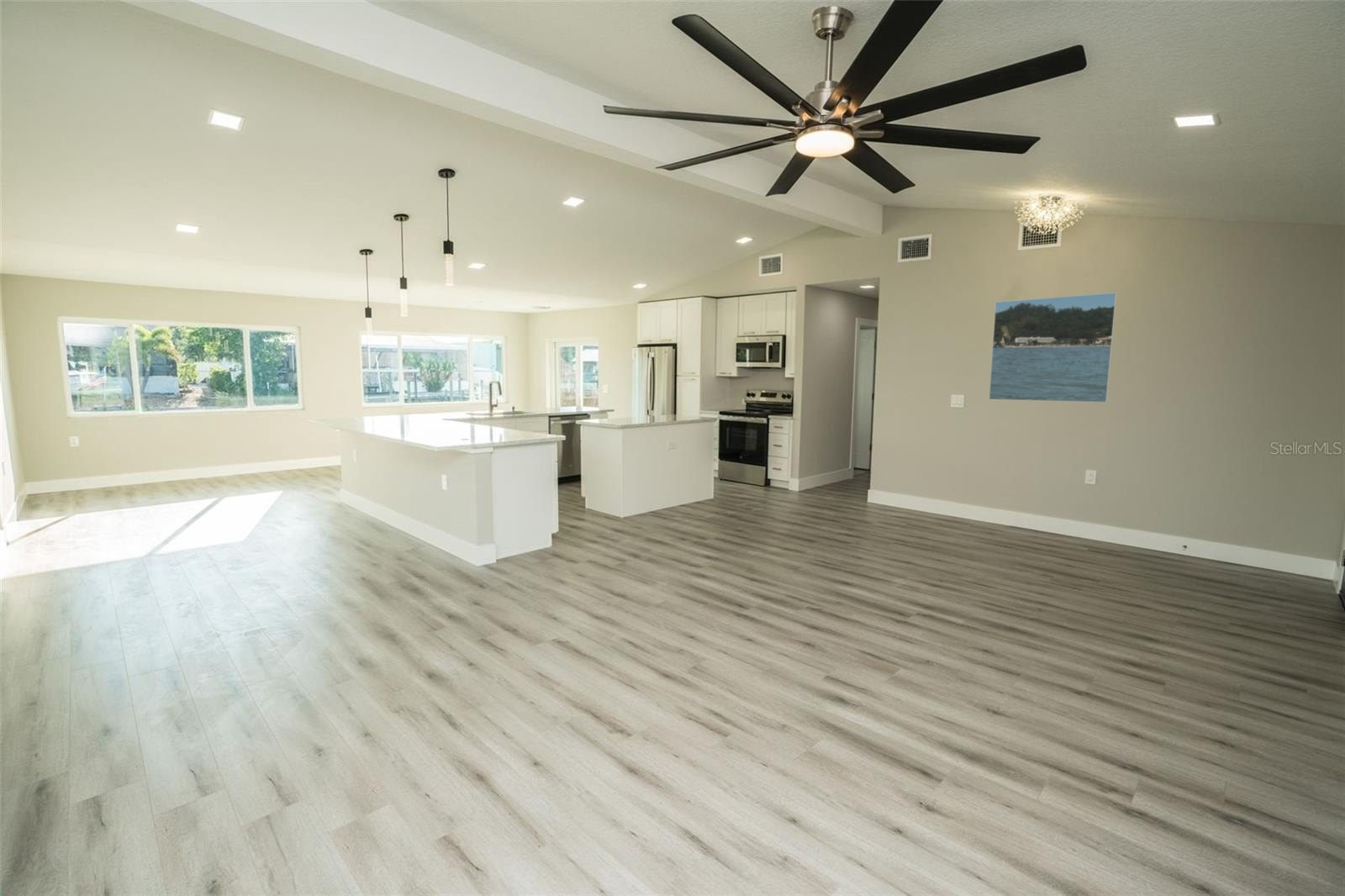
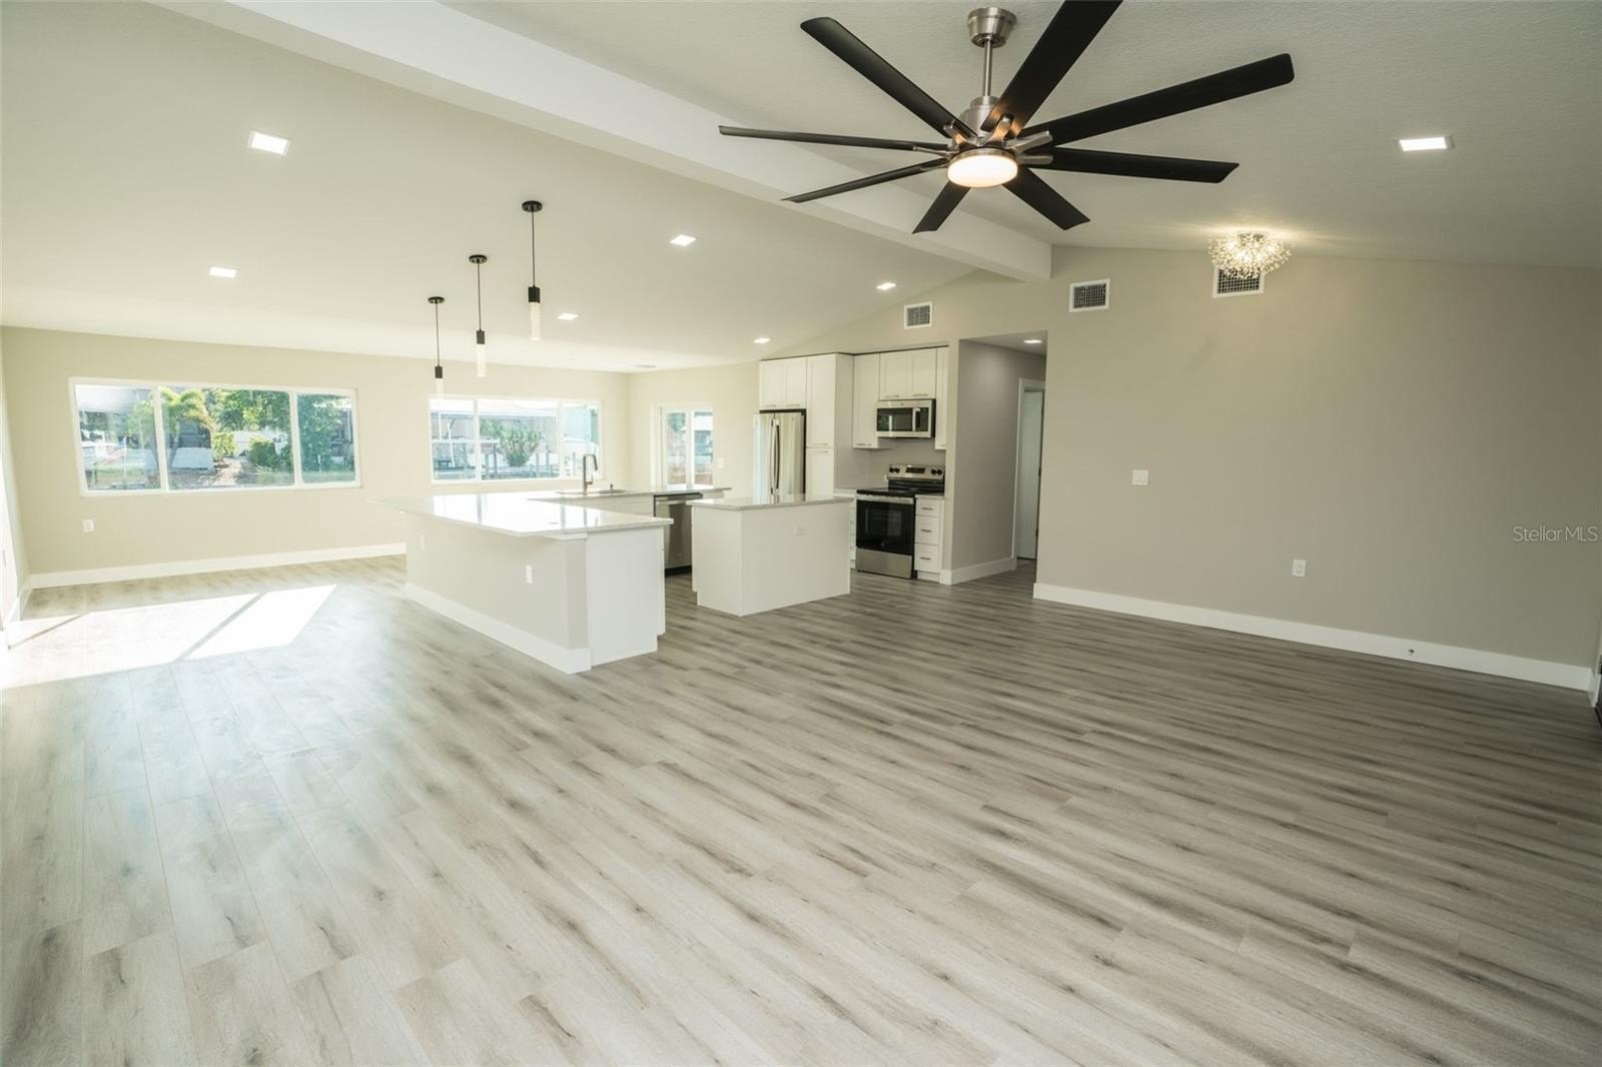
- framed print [988,292,1118,403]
